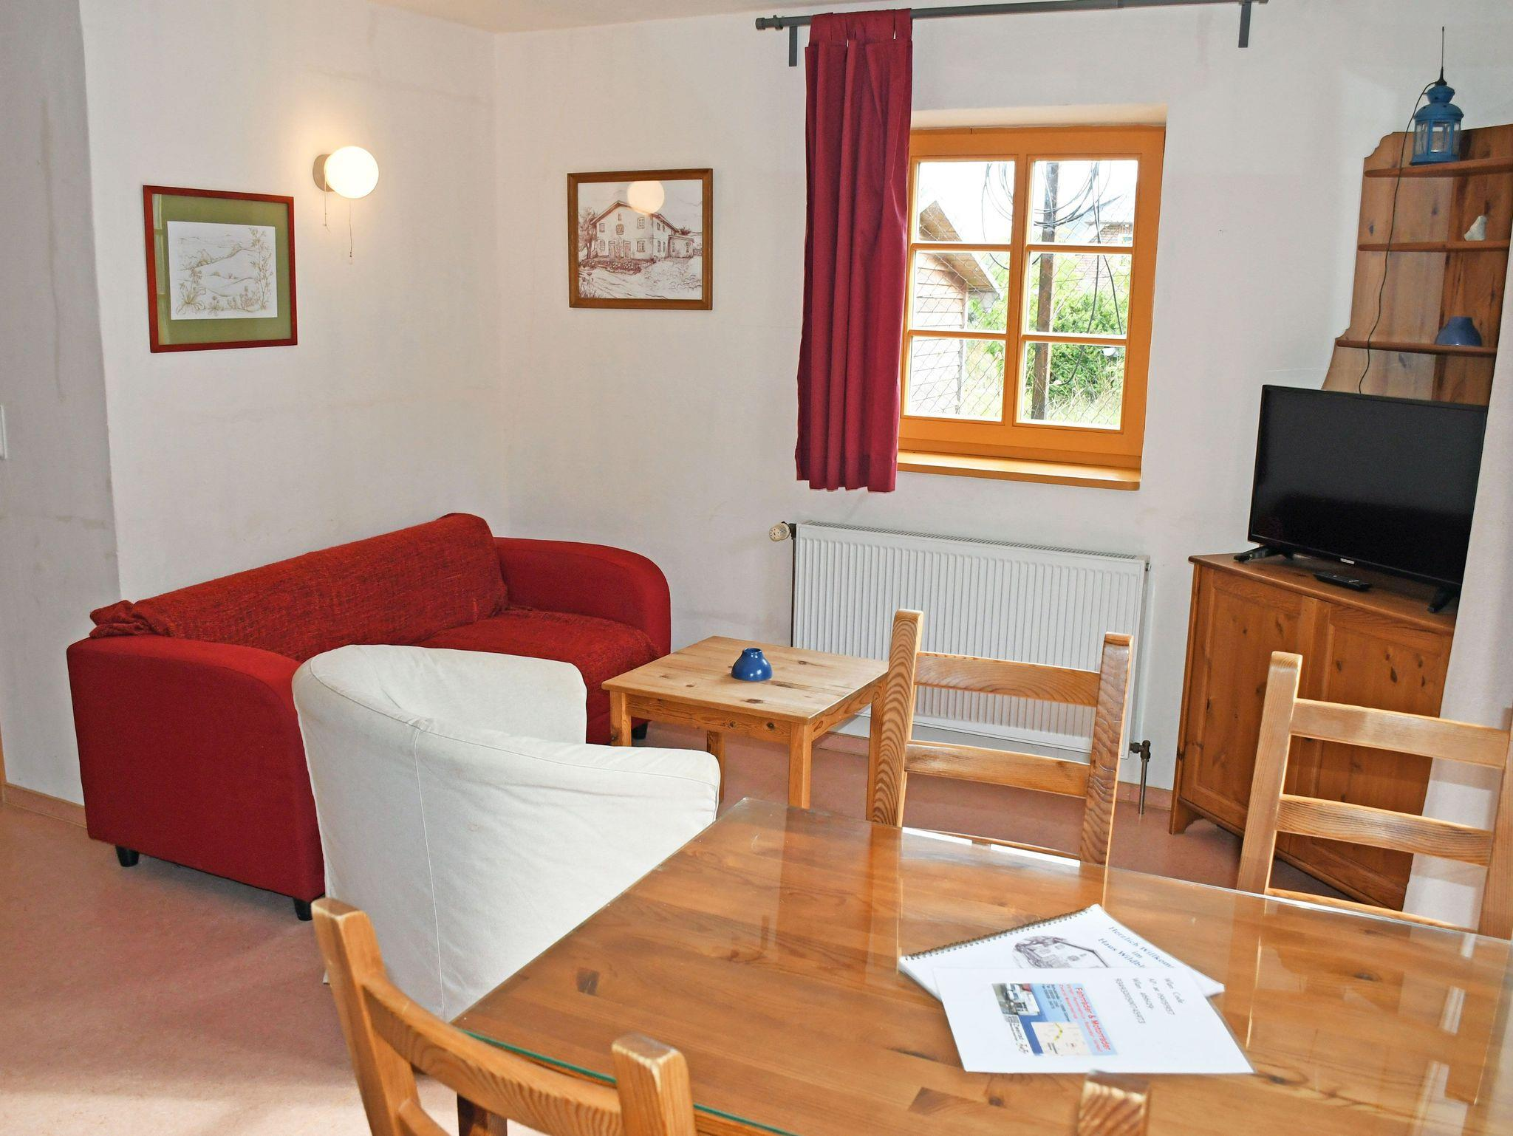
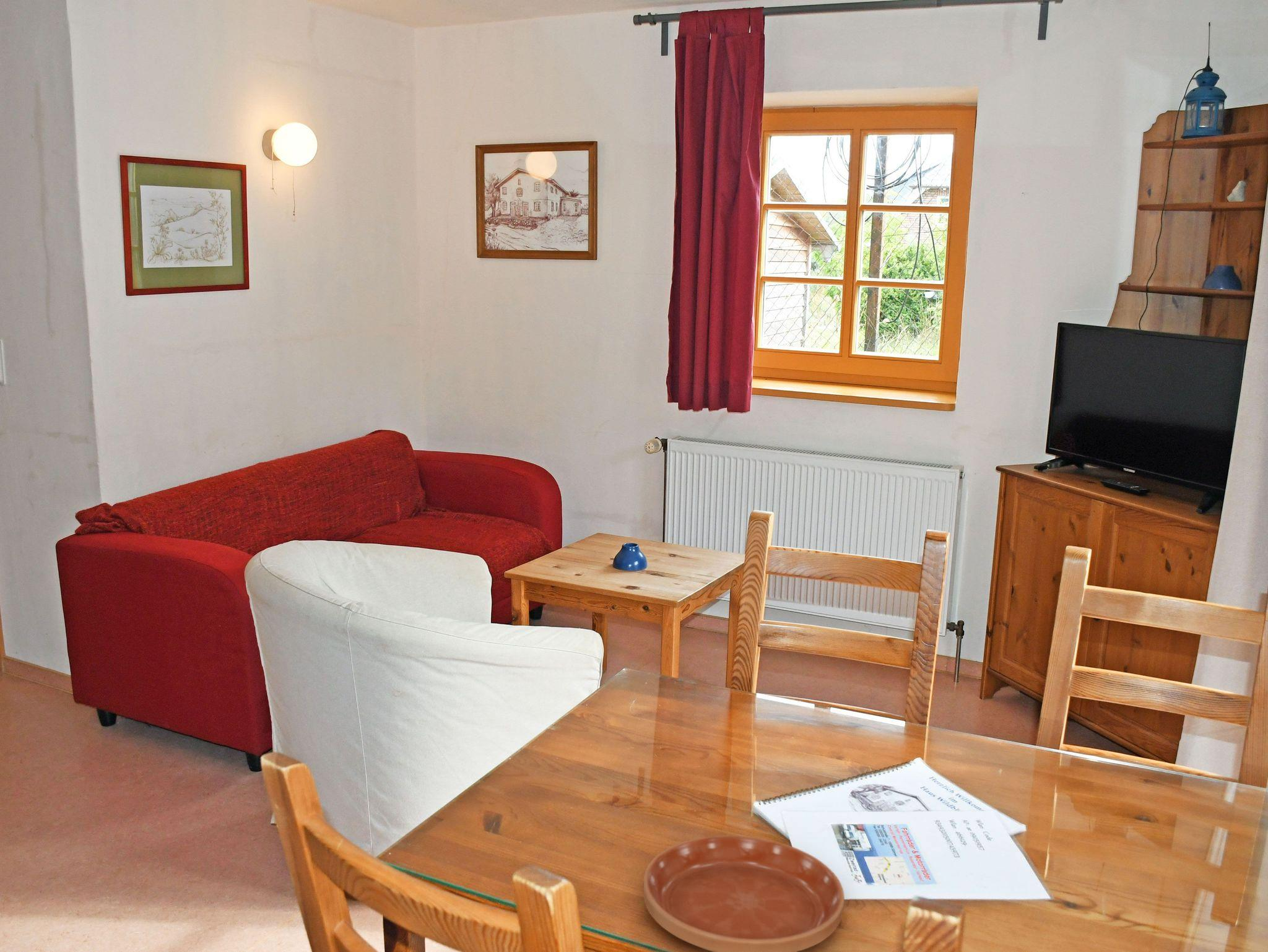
+ saucer [643,835,845,952]
